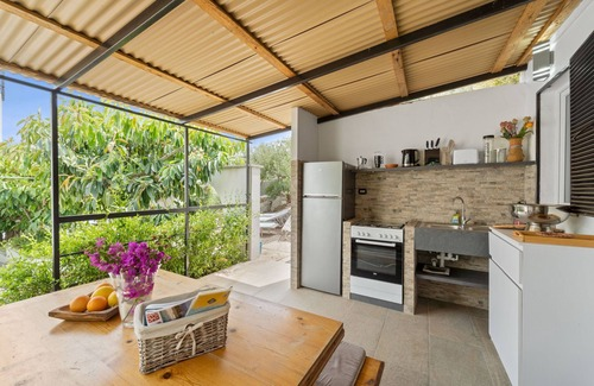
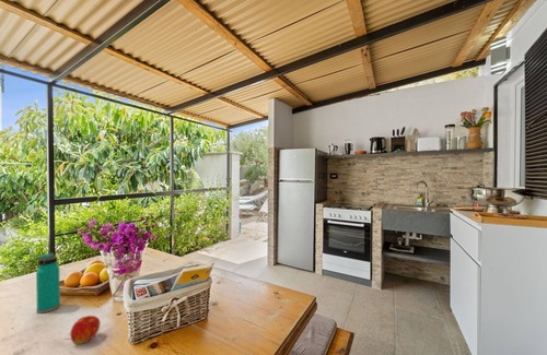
+ water bottle [35,251,61,313]
+ apple [69,315,101,345]
